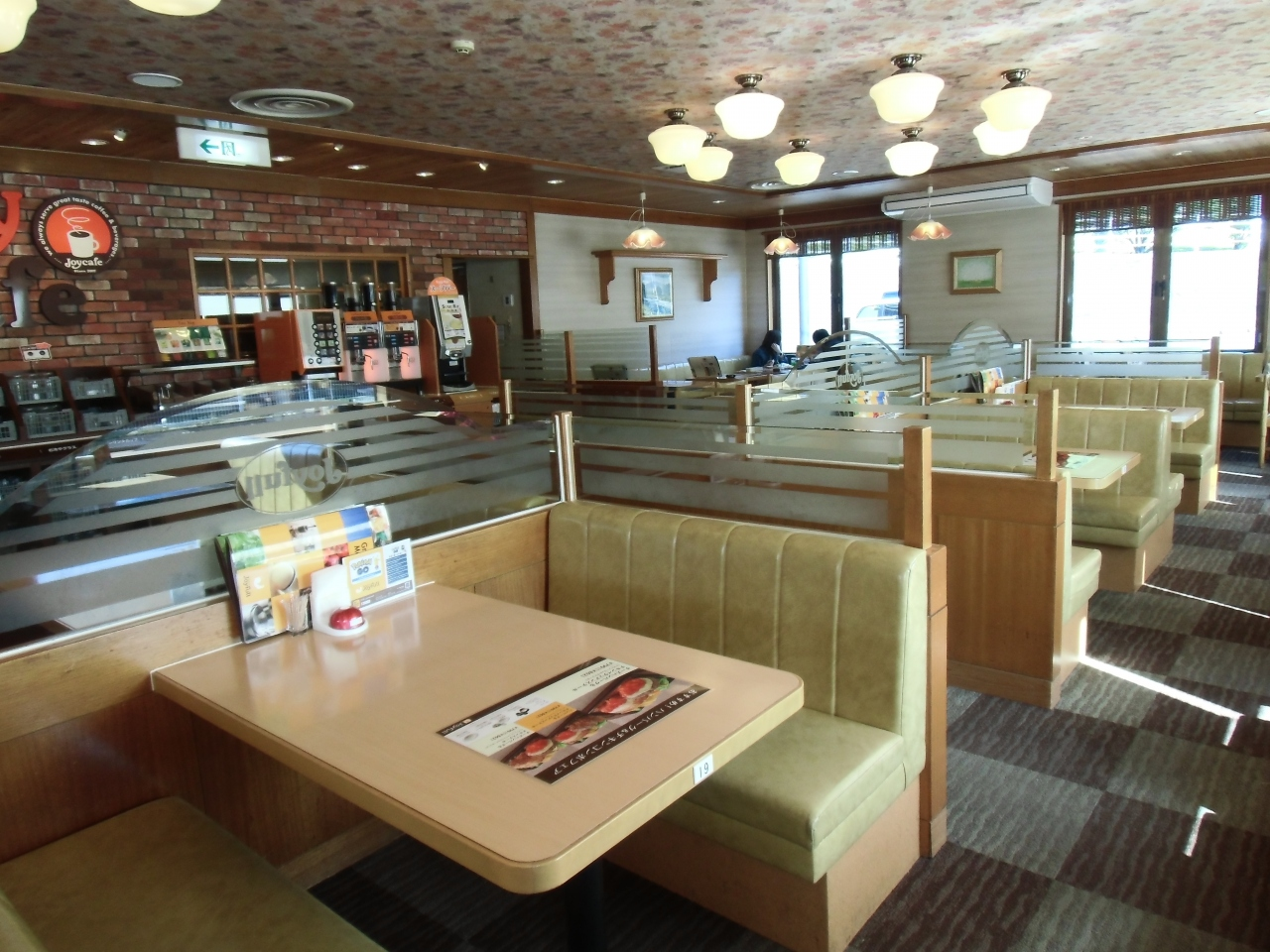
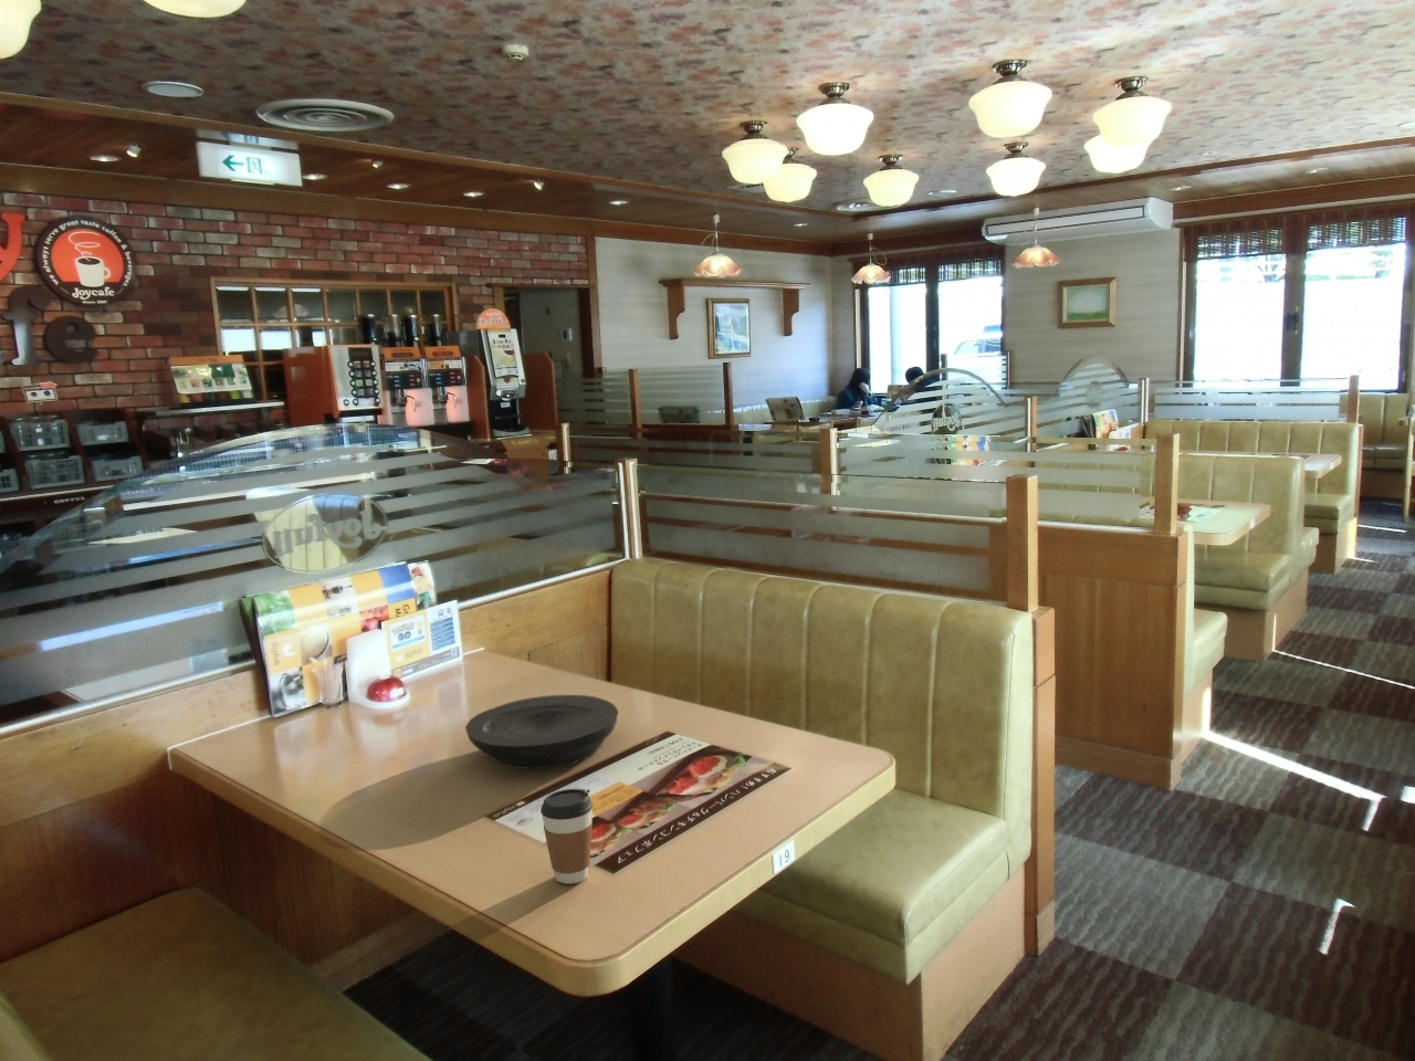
+ coffee cup [539,788,594,885]
+ plate [465,694,619,770]
